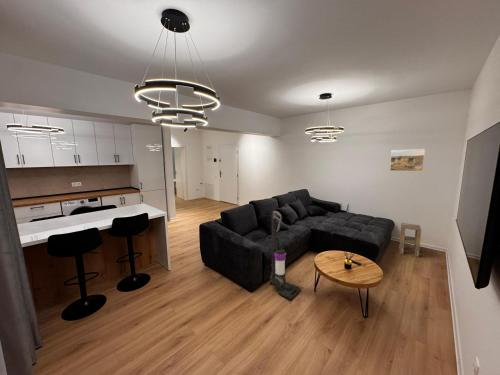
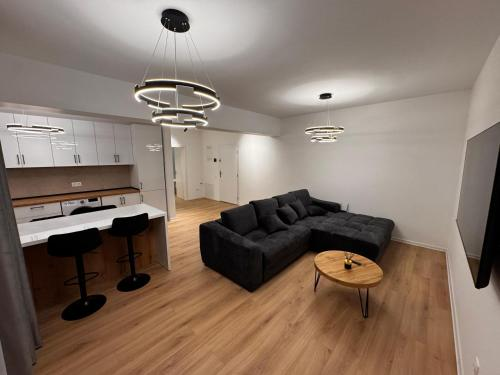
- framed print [389,148,426,172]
- side table [398,222,422,258]
- vacuum cleaner [268,210,302,301]
